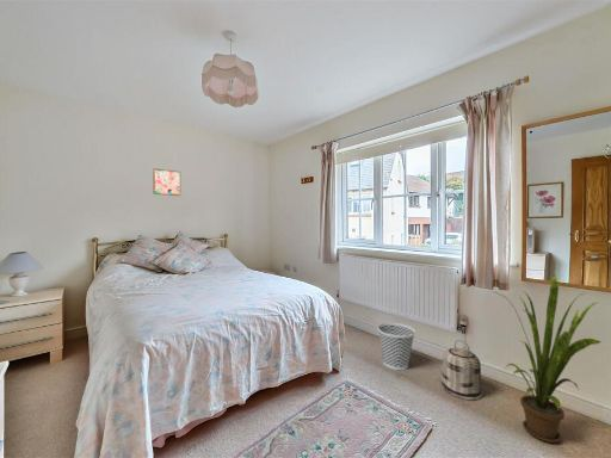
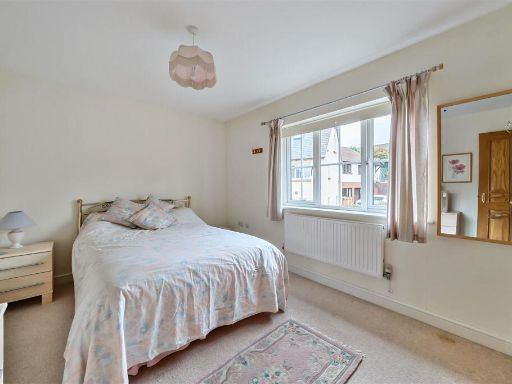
- basket [440,339,483,401]
- house plant [492,273,603,444]
- wall art [152,167,181,197]
- wastebasket [376,321,416,371]
